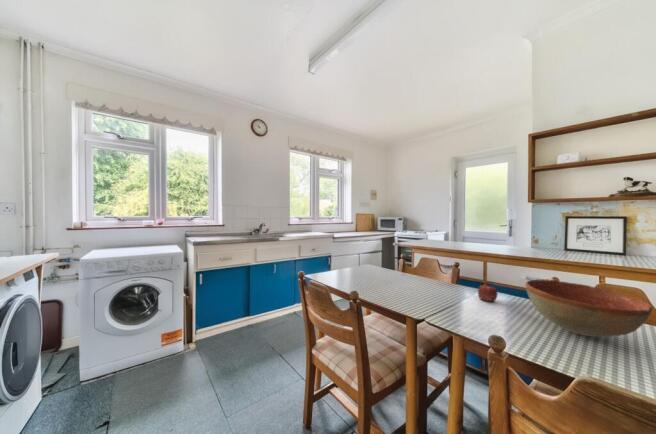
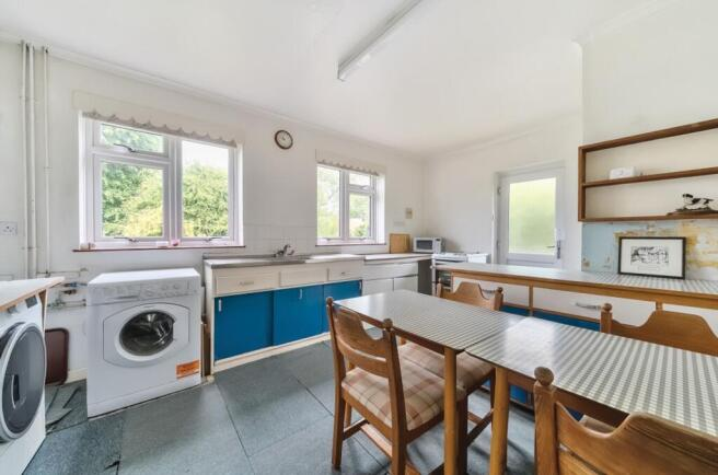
- bowl [524,279,653,338]
- apple [477,284,499,303]
